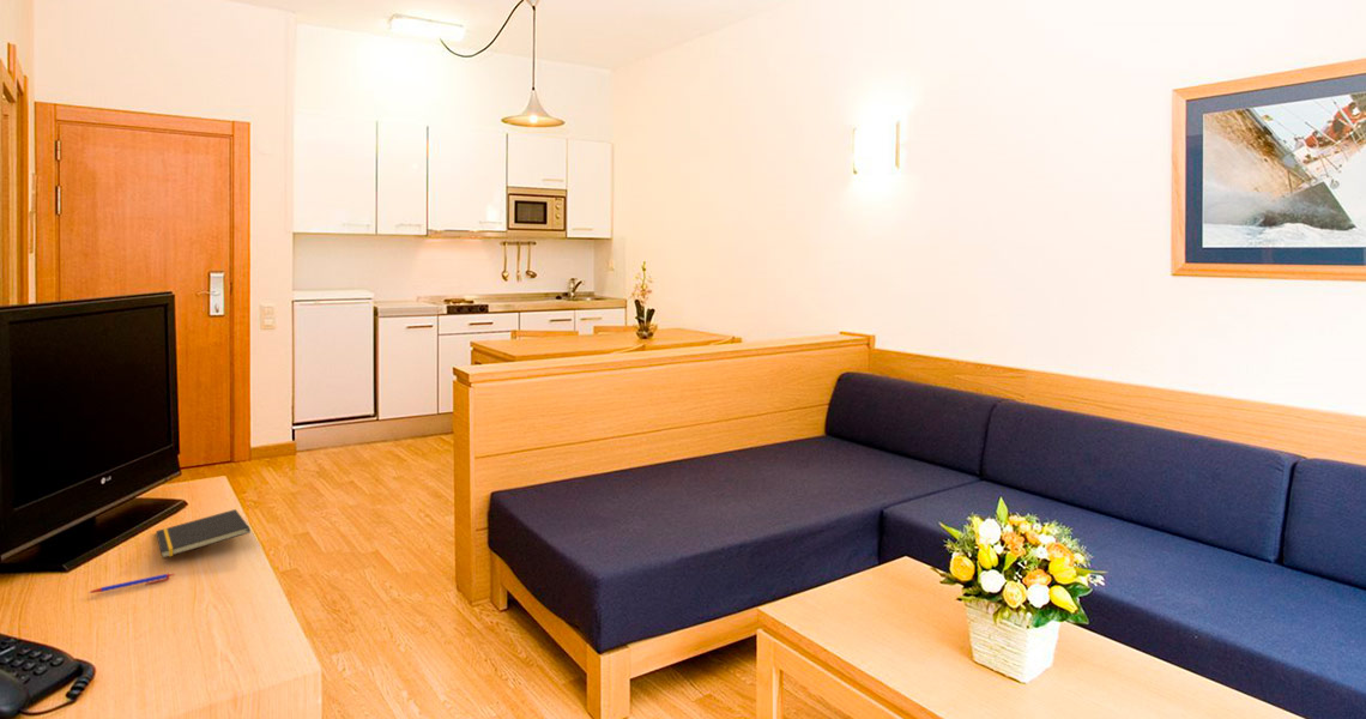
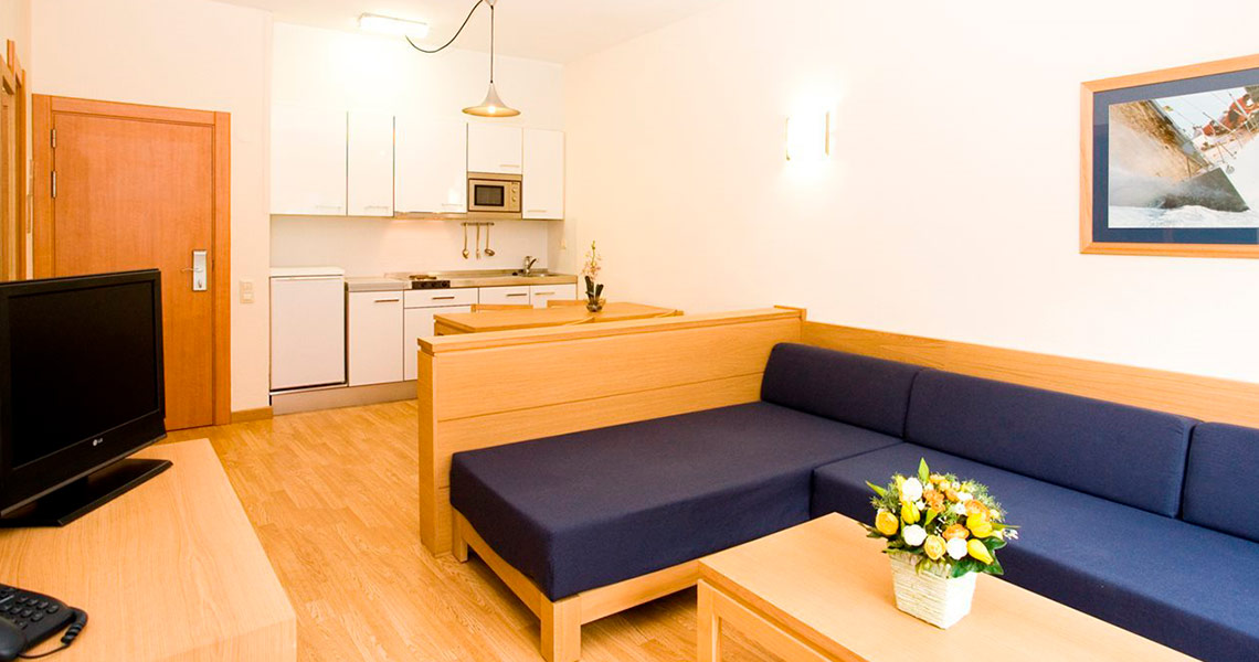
- notepad [155,508,252,560]
- pen [86,573,175,594]
